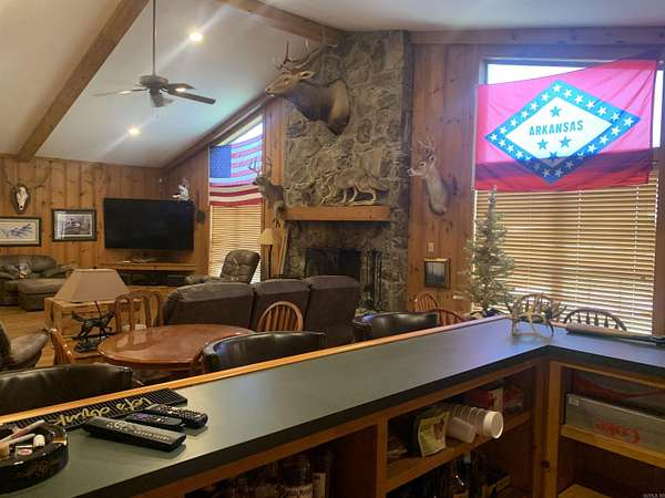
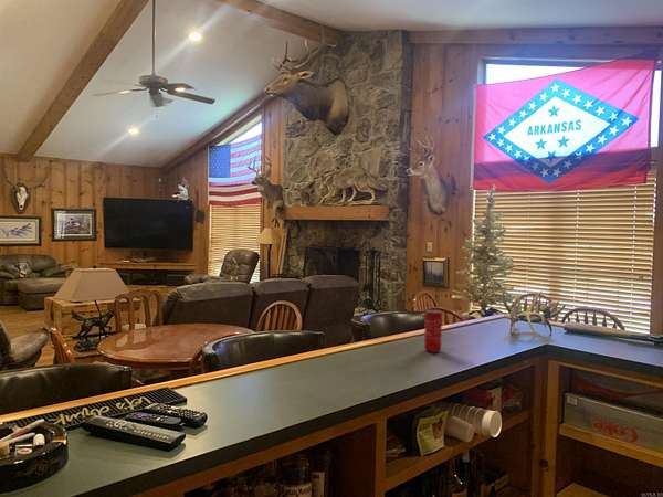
+ beverage can [423,309,443,353]
